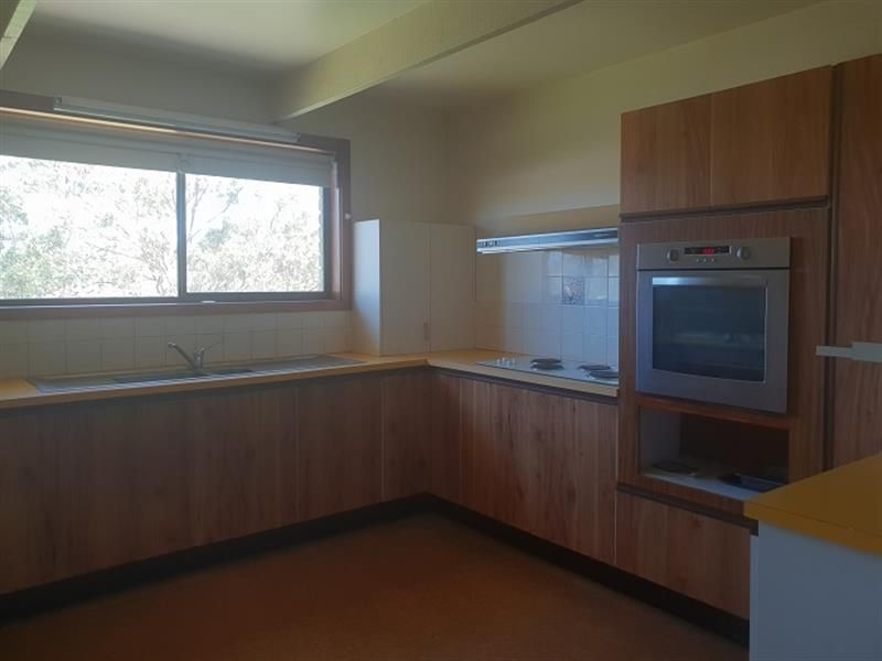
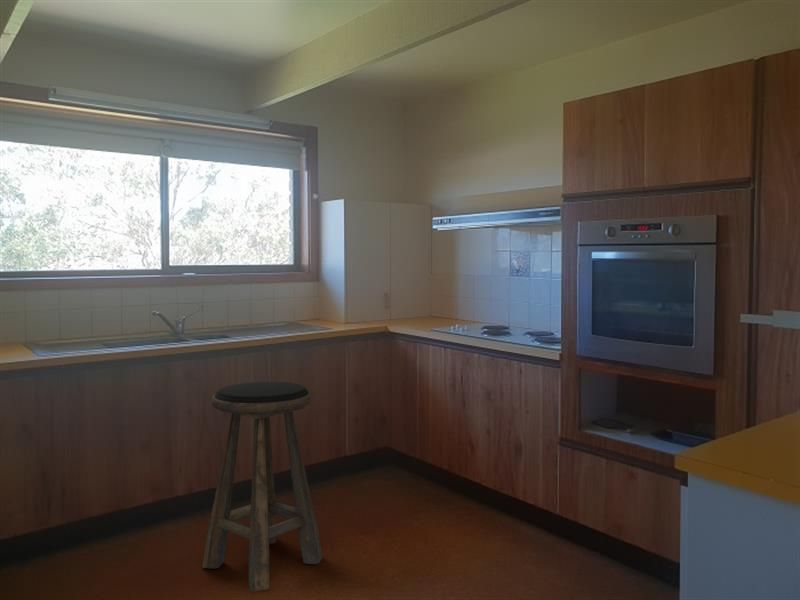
+ stool [202,381,323,592]
